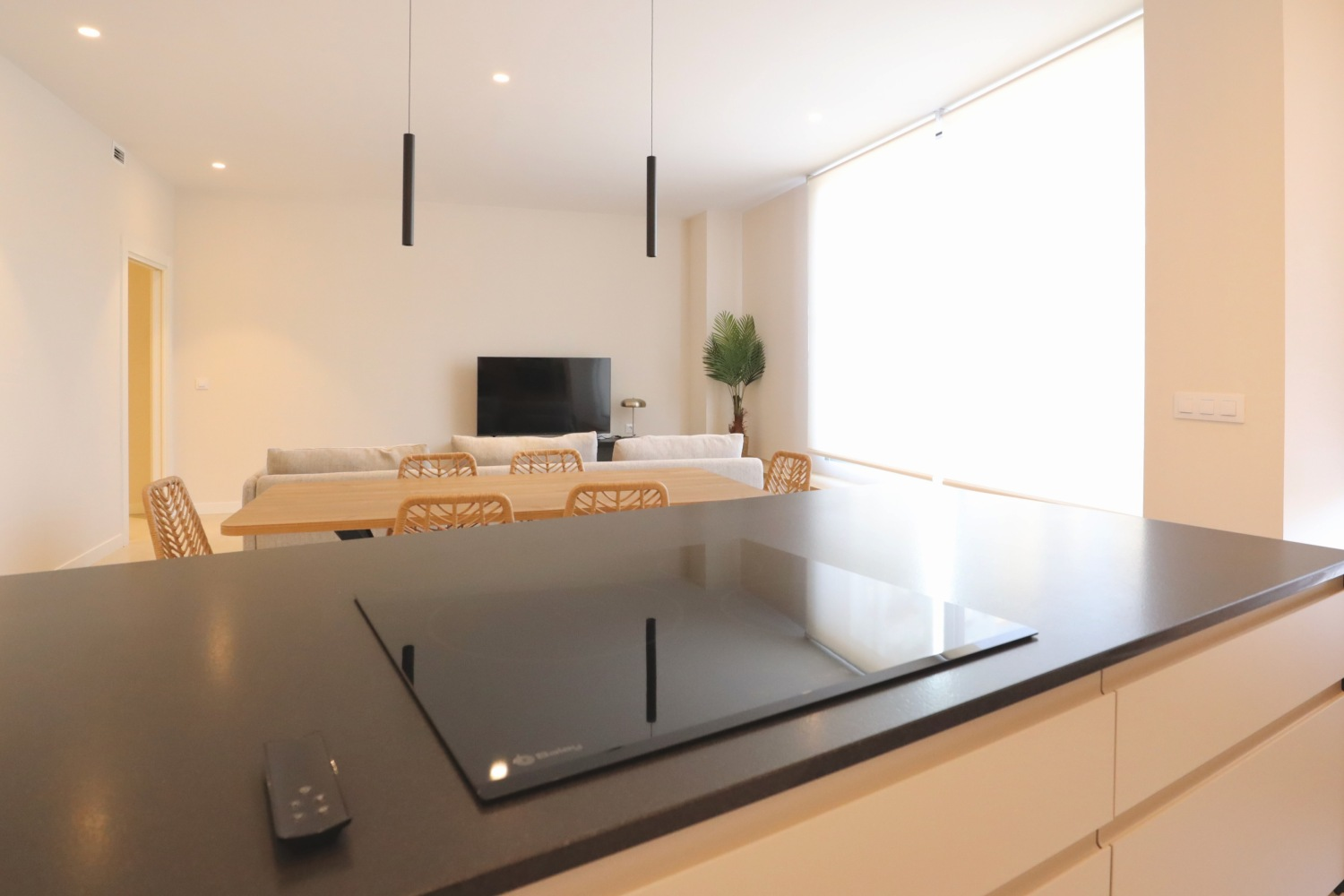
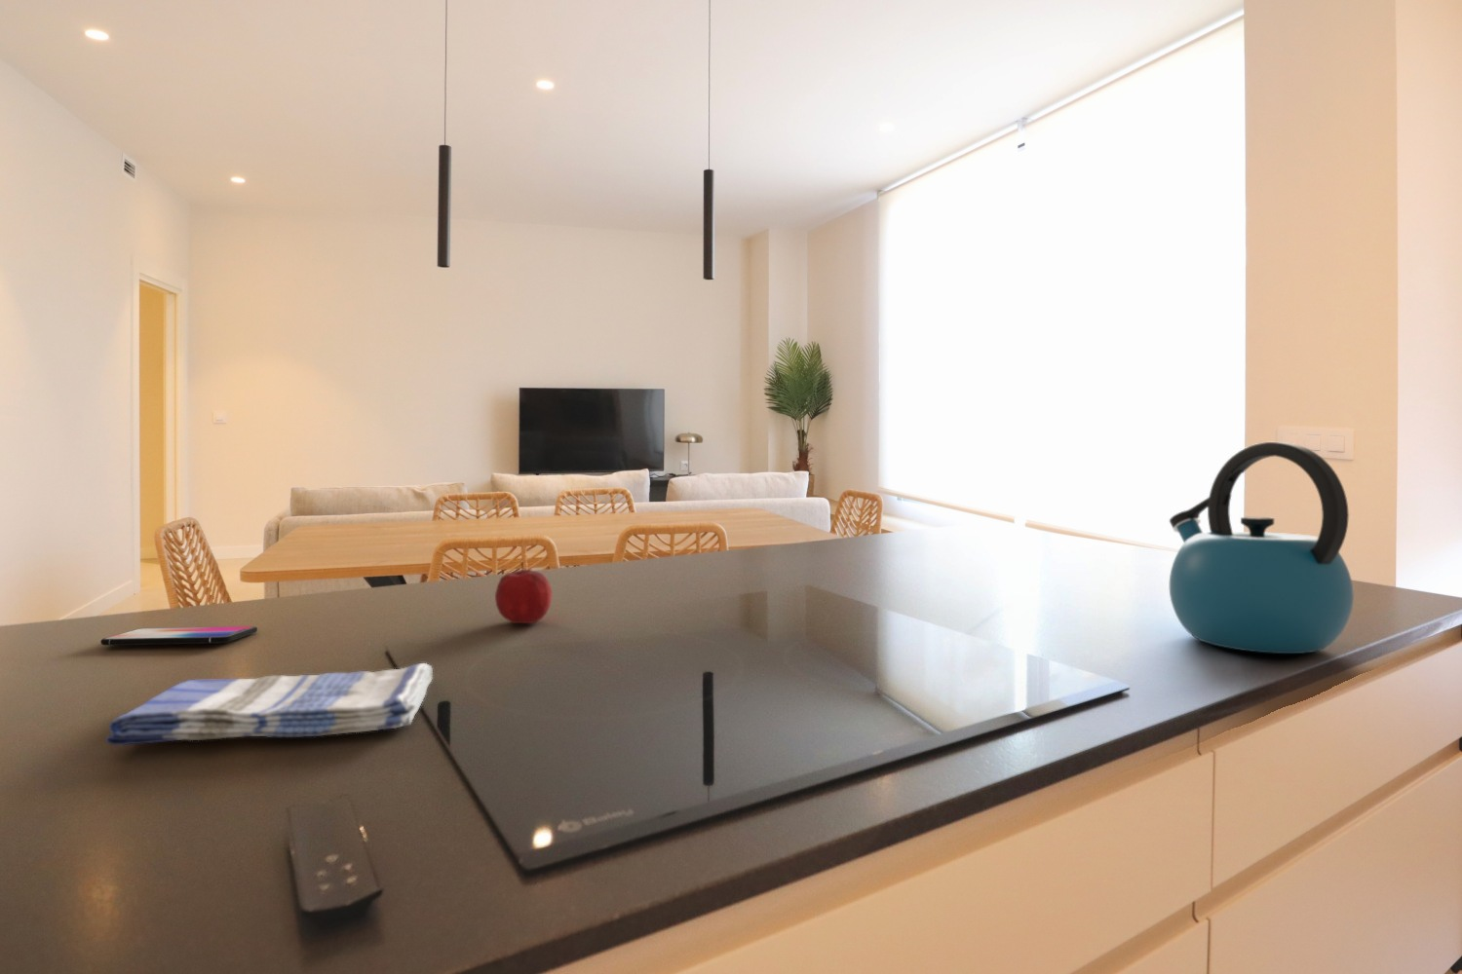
+ smartphone [99,625,258,646]
+ dish towel [104,662,434,746]
+ kettle [1168,441,1354,654]
+ apple [494,561,553,624]
